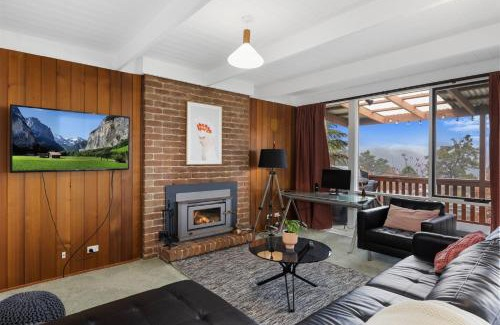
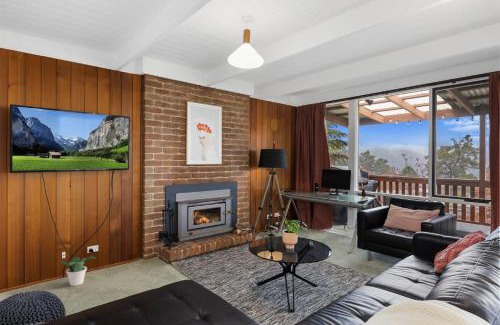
+ potted plant [58,255,96,287]
